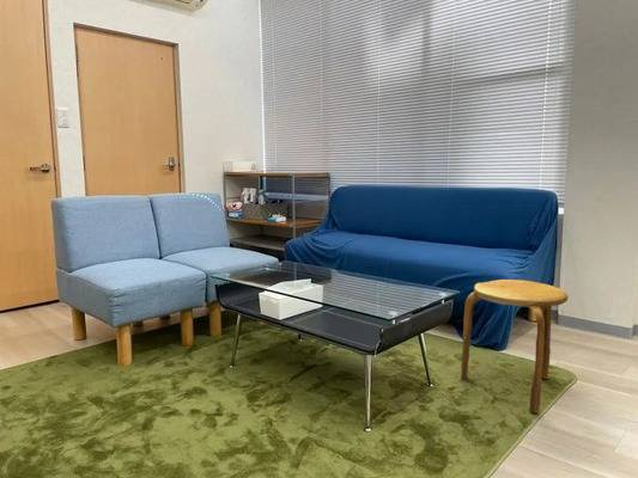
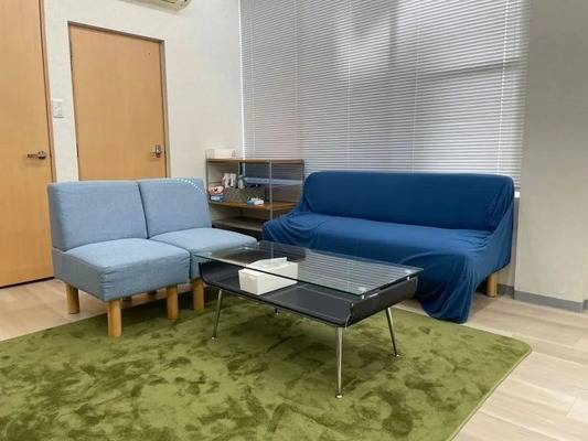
- stool [460,278,570,415]
